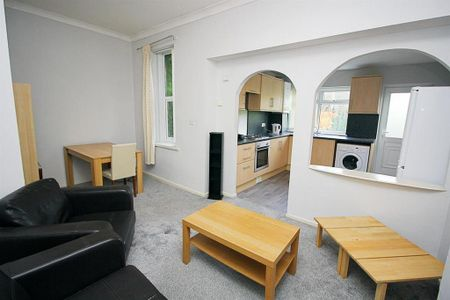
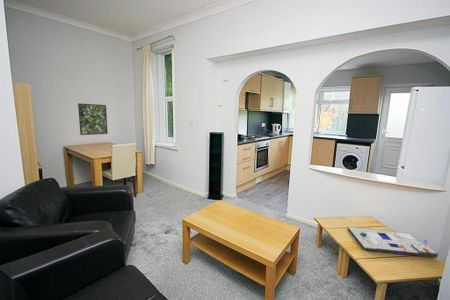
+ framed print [77,102,109,136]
+ board game [347,226,439,259]
